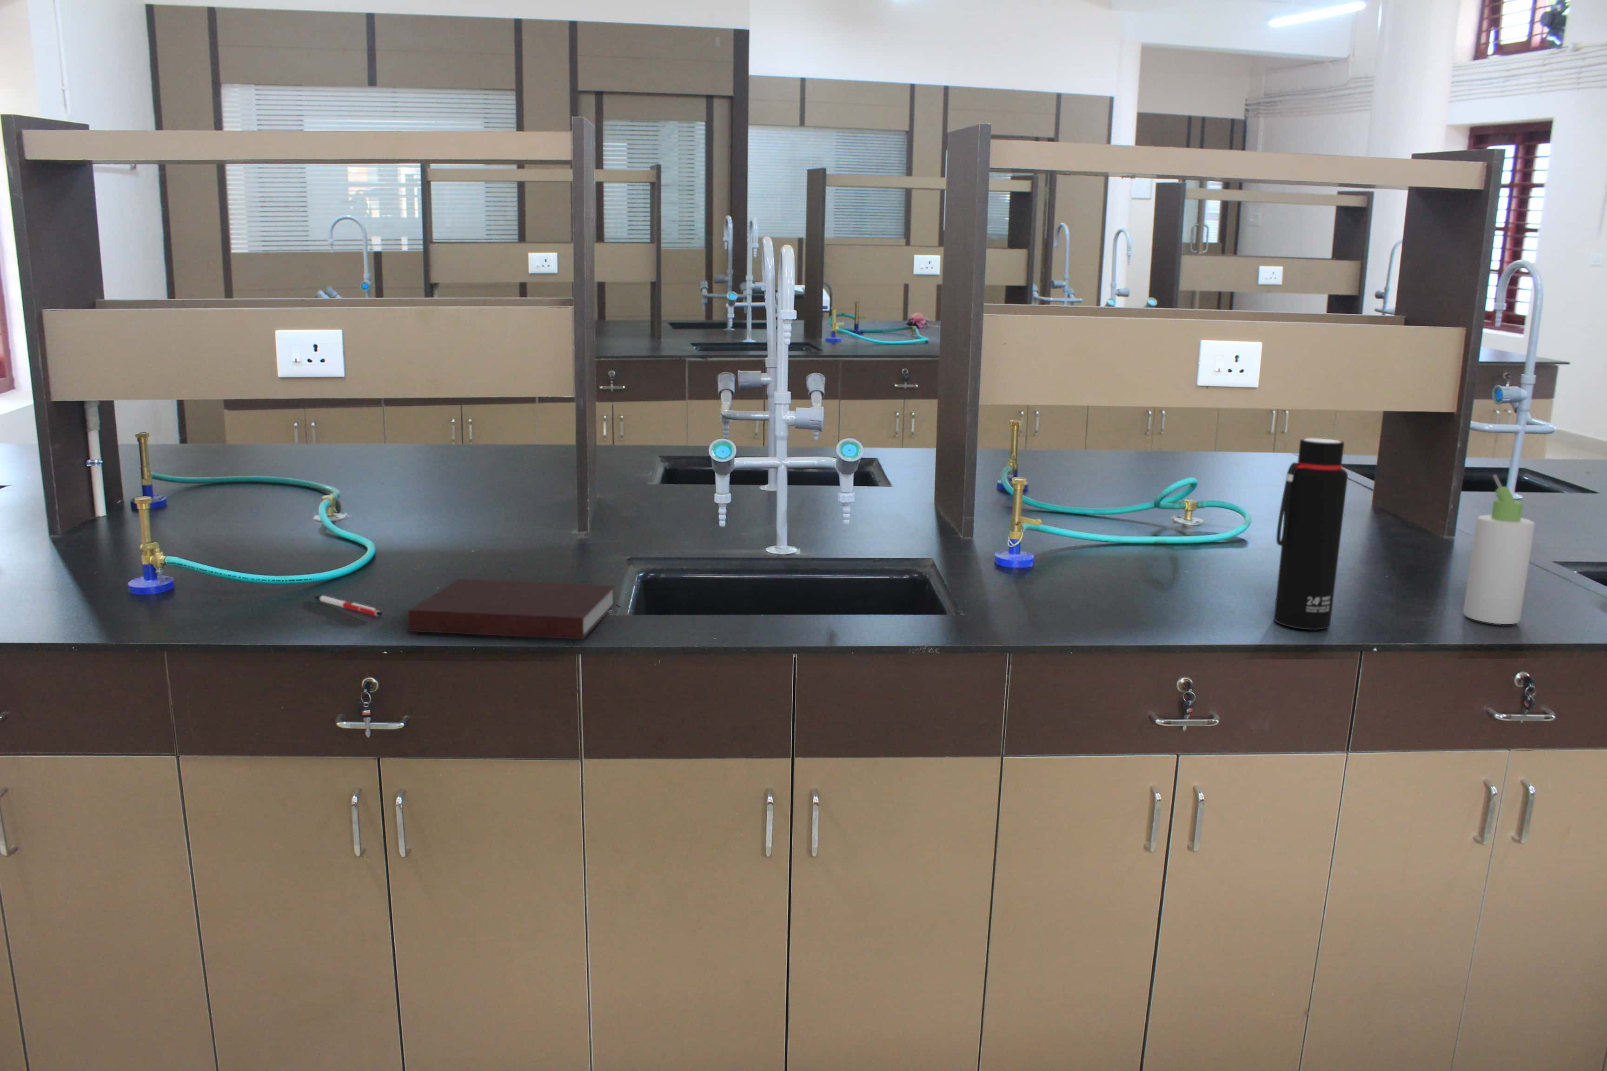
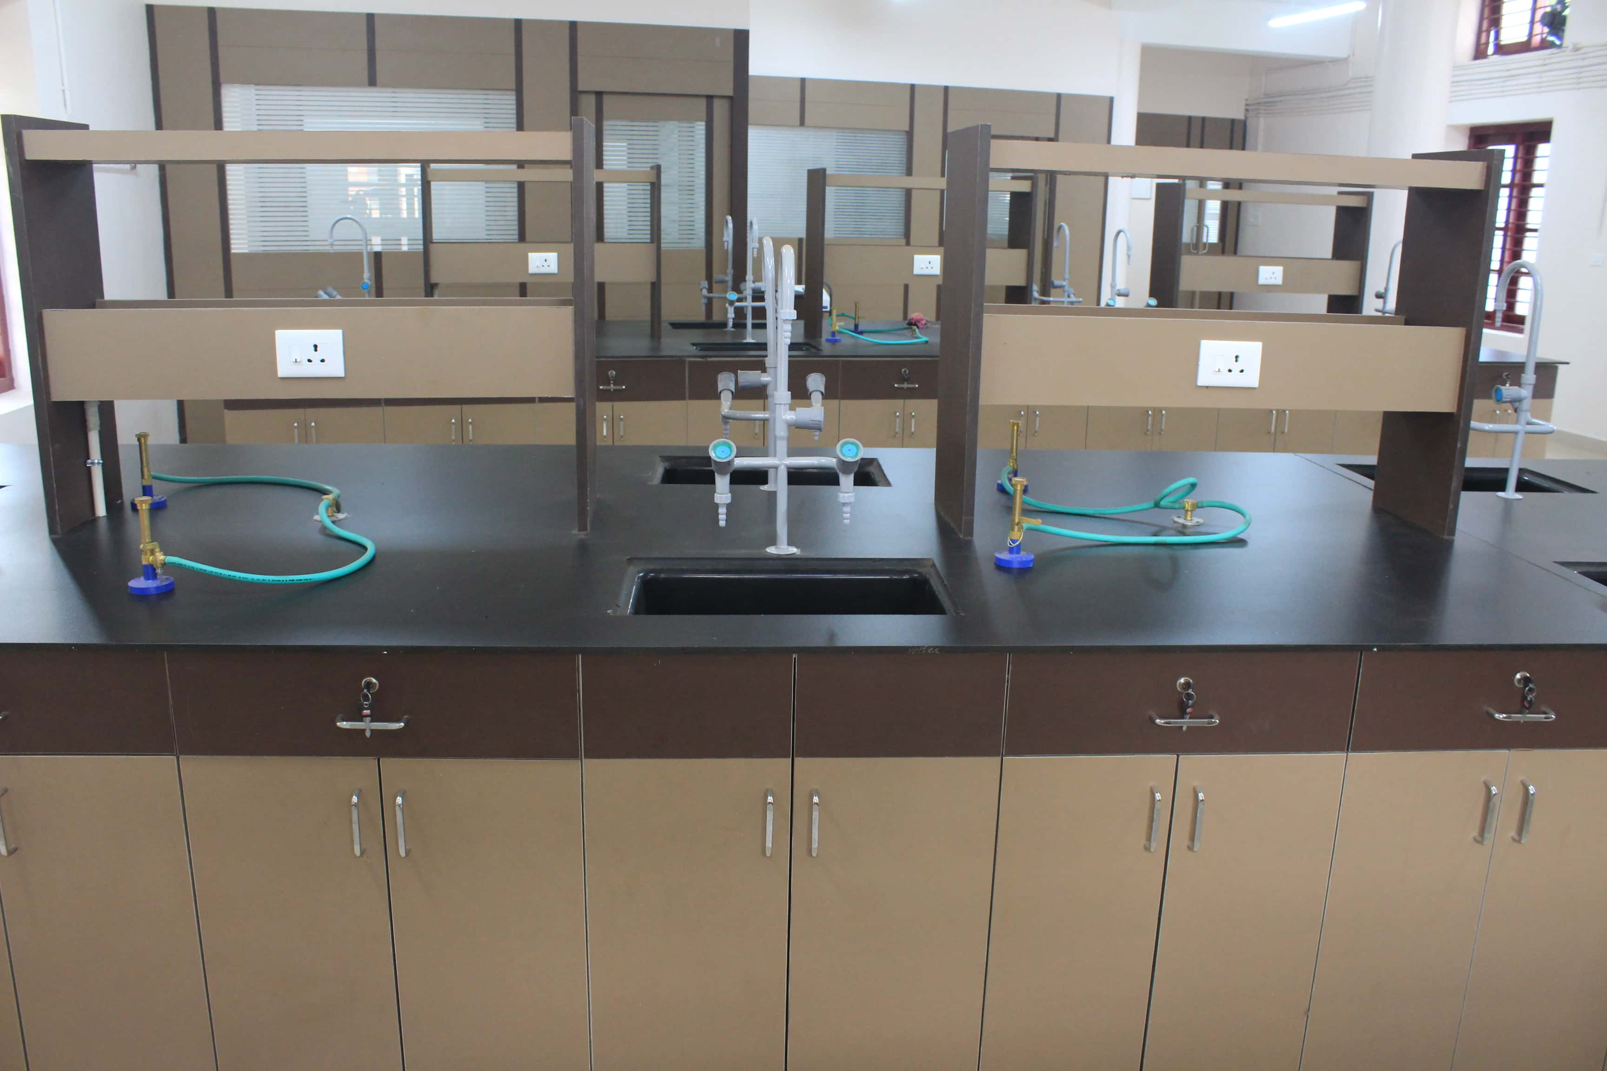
- notebook [408,579,616,639]
- bottle [1462,475,1535,625]
- water bottle [1273,437,1349,630]
- pen [313,595,383,617]
